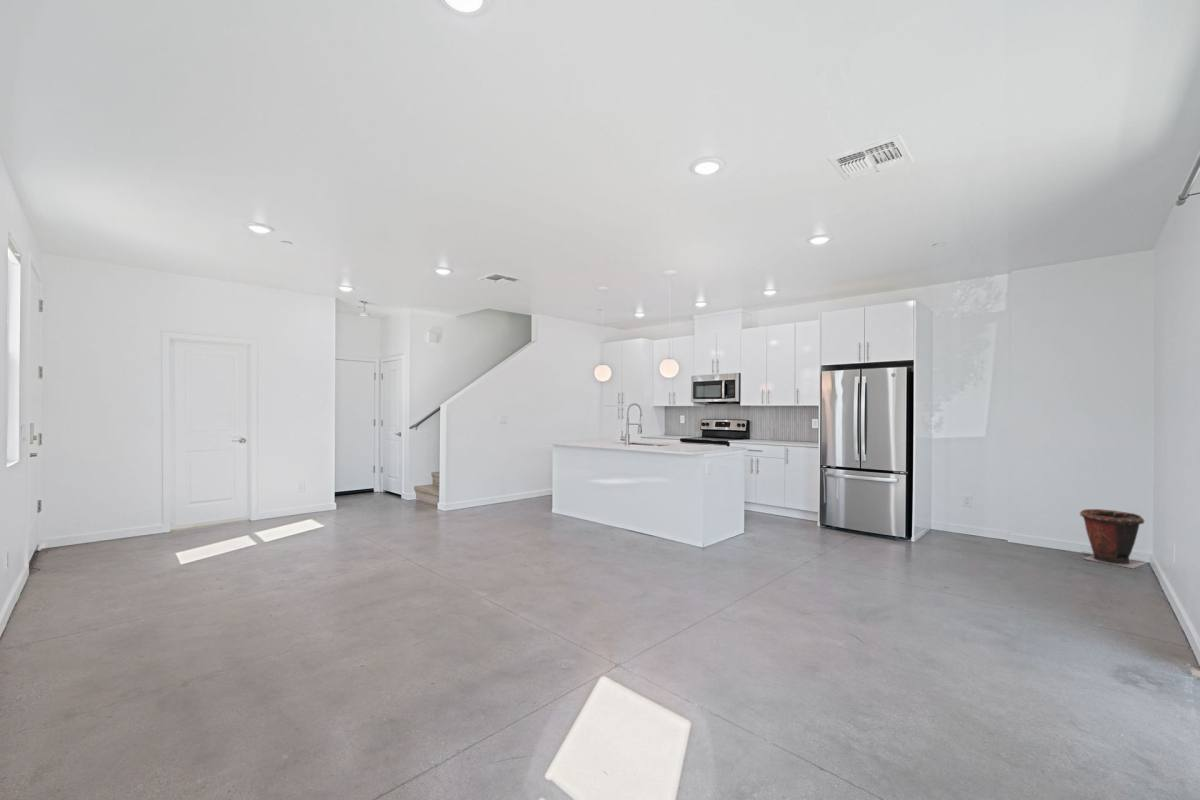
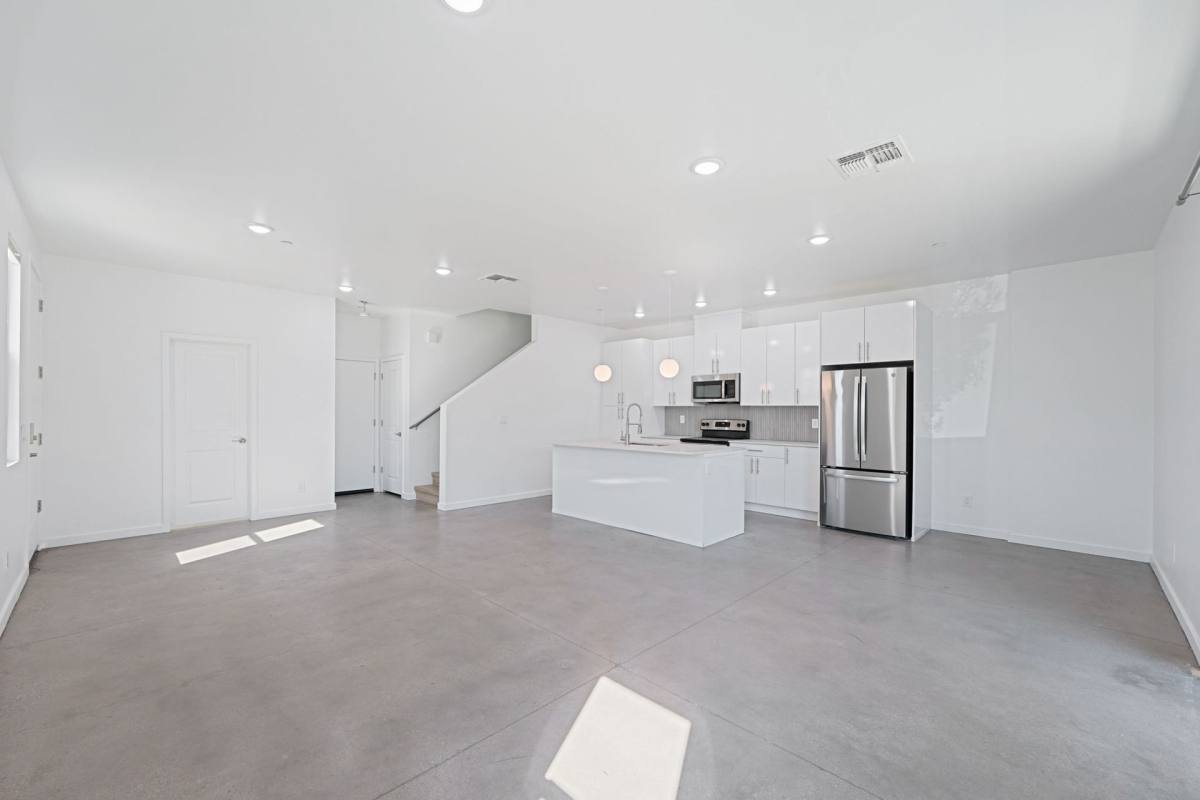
- waste bin [1079,508,1147,570]
